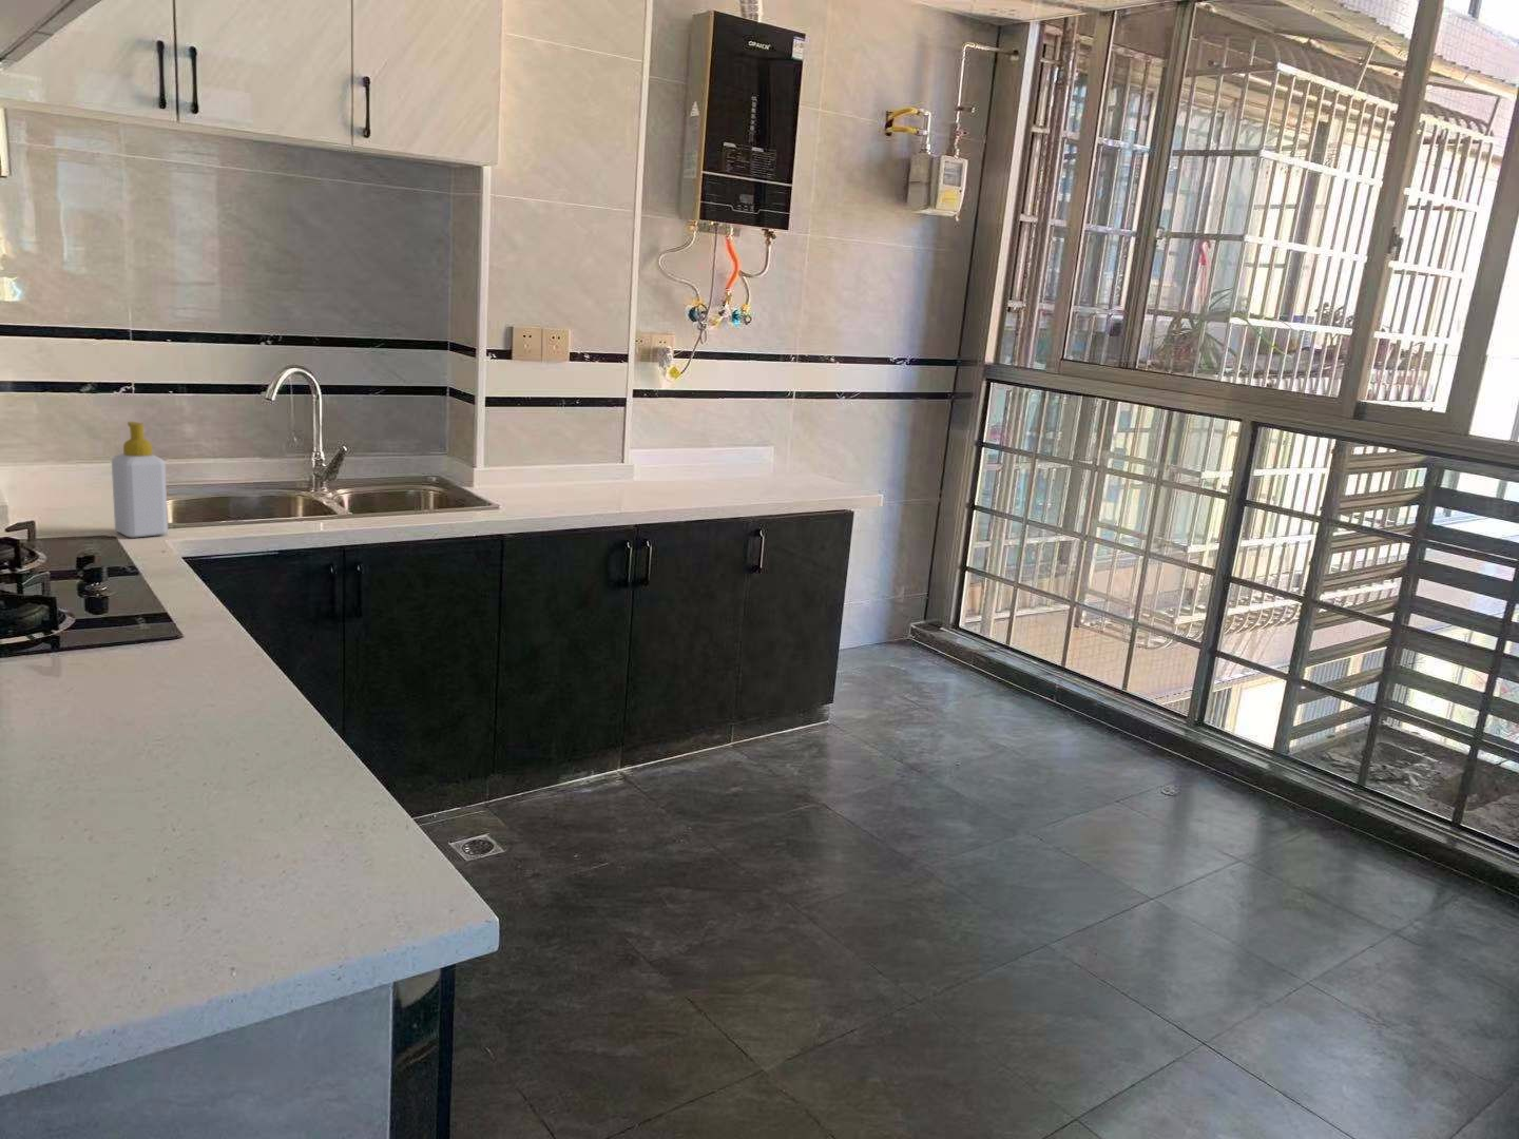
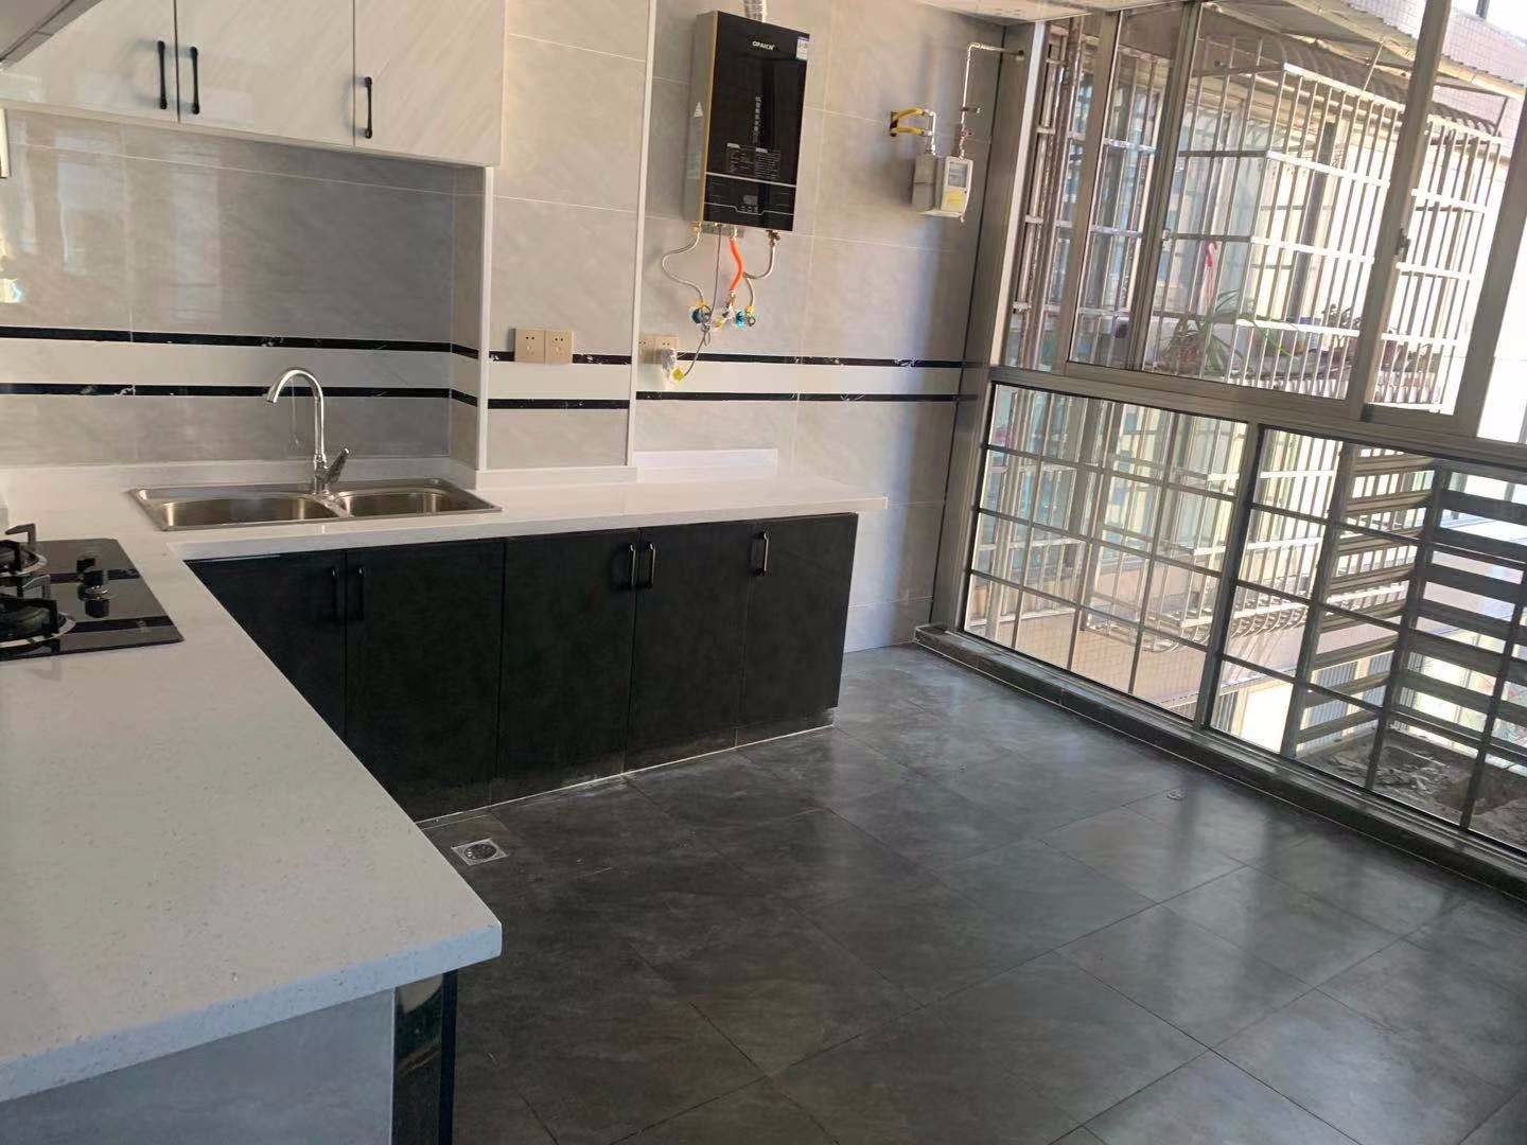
- soap bottle [111,421,169,538]
